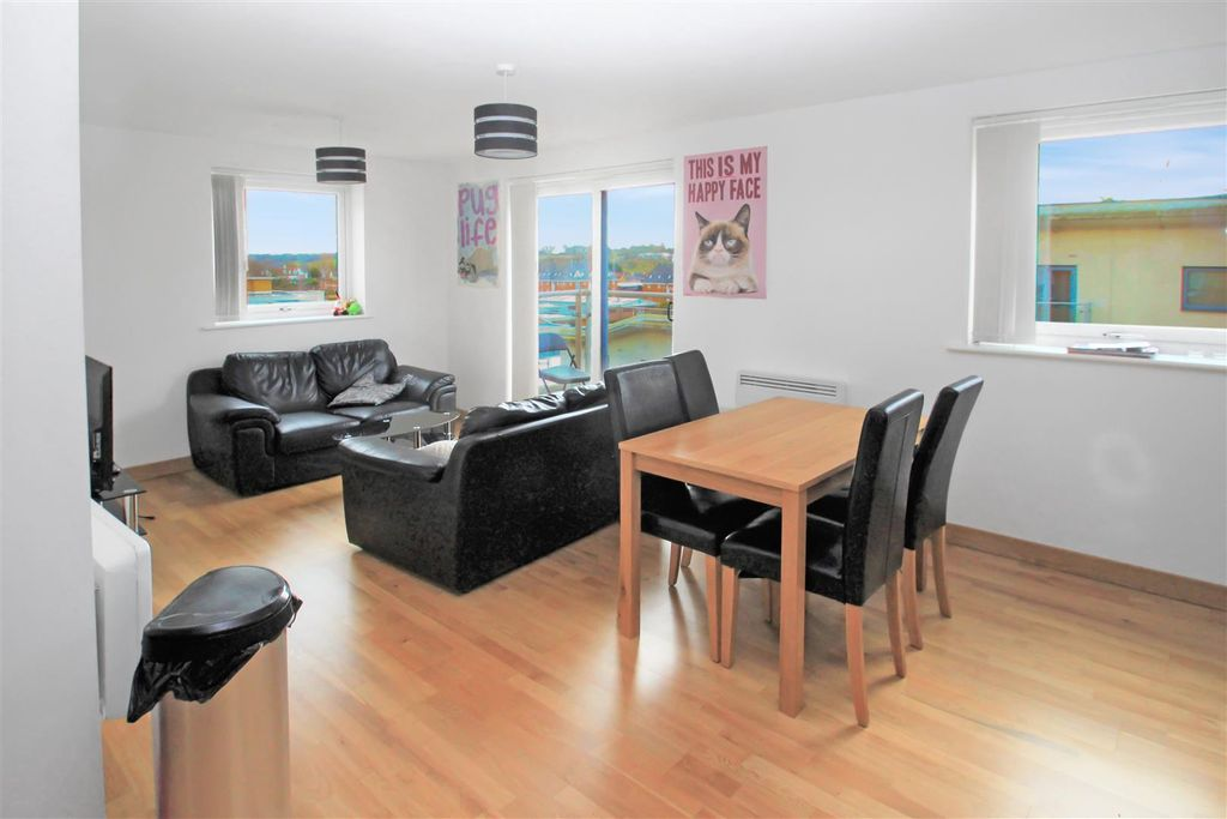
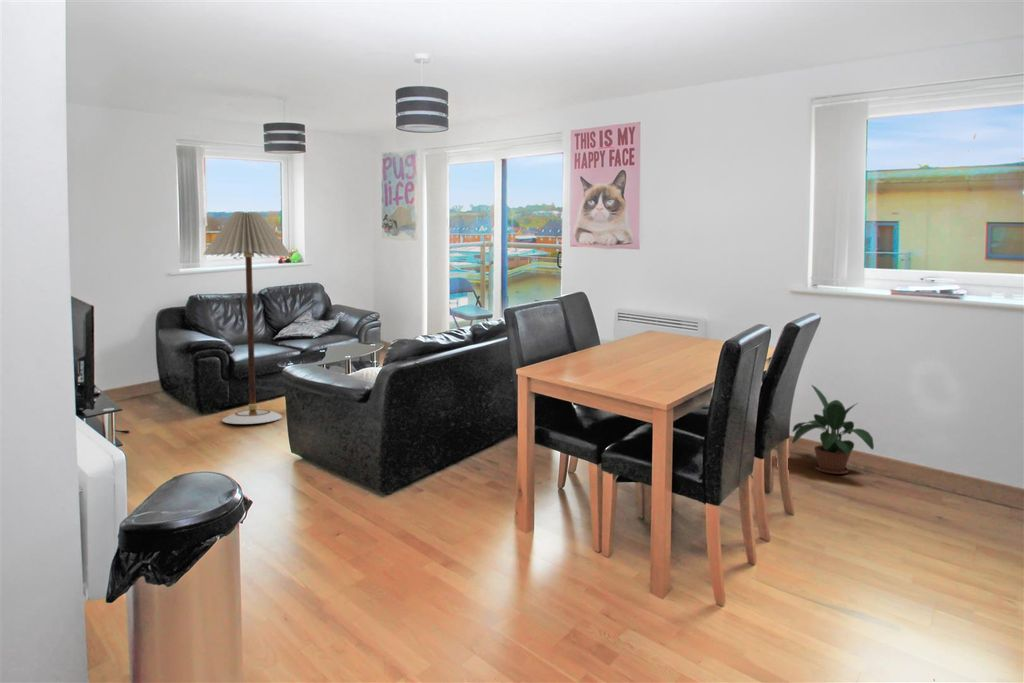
+ floor lamp [202,211,293,425]
+ potted plant [791,384,875,475]
